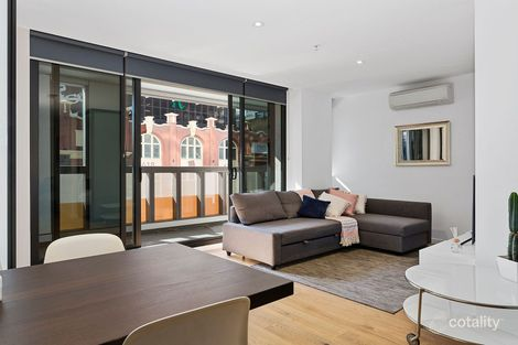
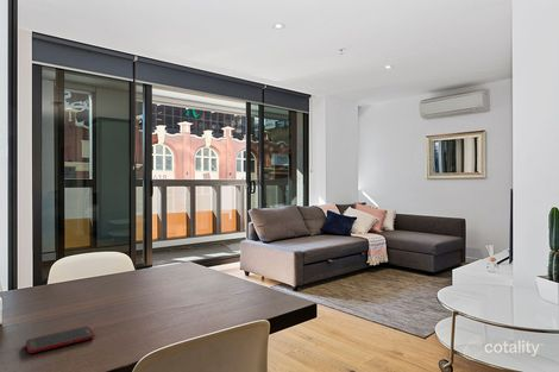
+ cell phone [25,326,96,354]
